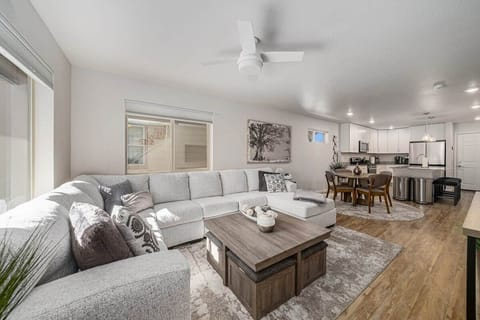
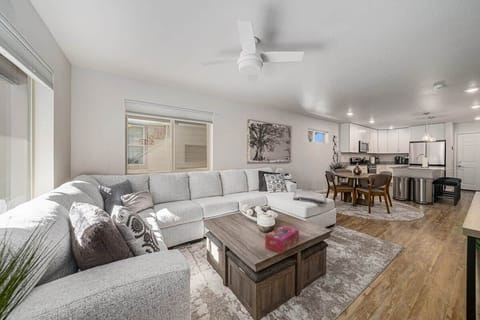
+ tissue box [264,225,300,255]
